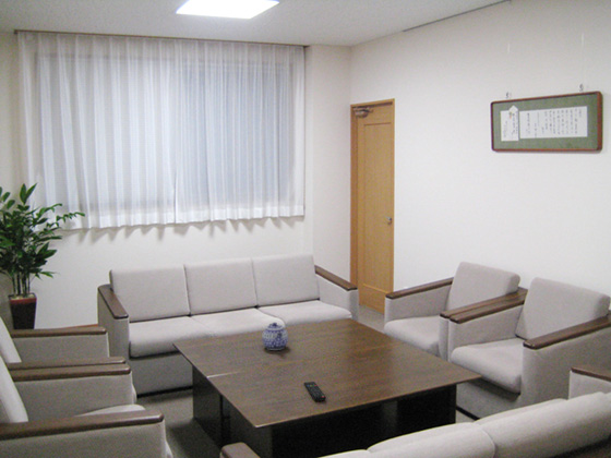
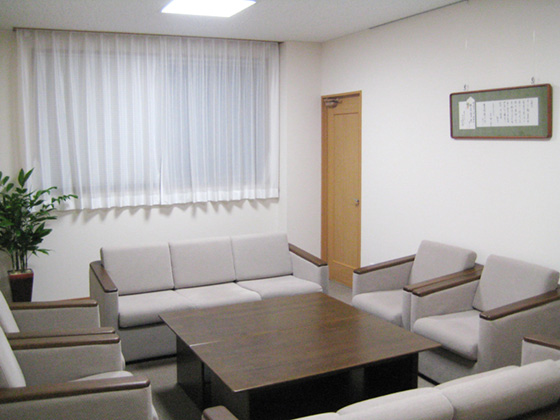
- remote control [303,381,327,402]
- teapot [261,322,289,351]
